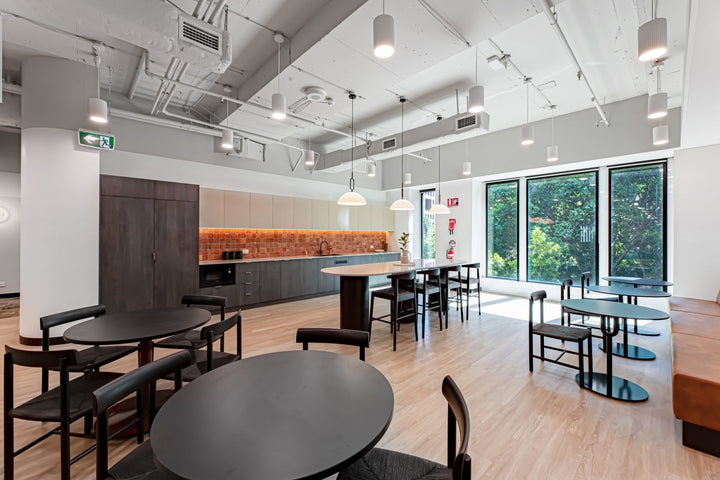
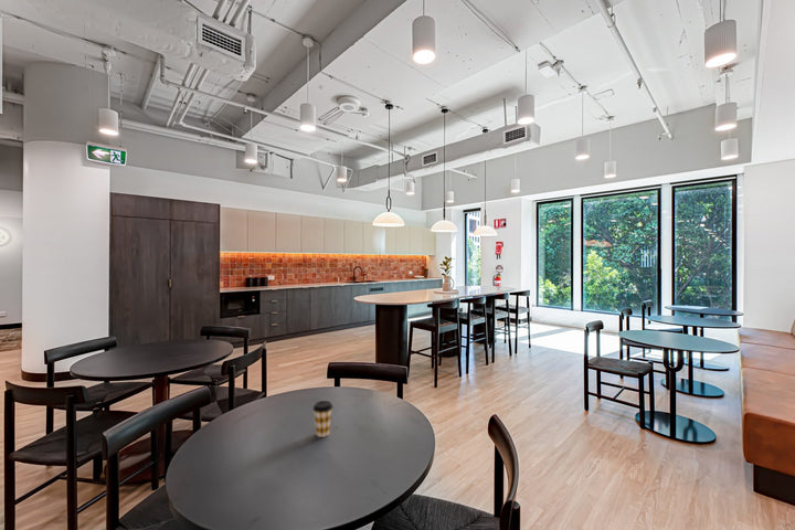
+ coffee cup [311,400,333,438]
